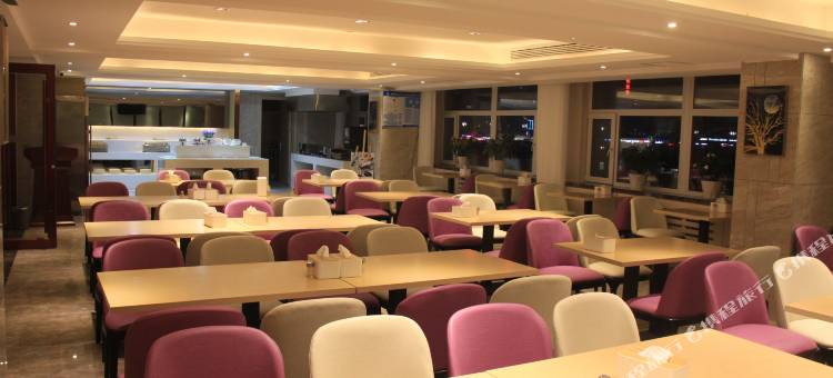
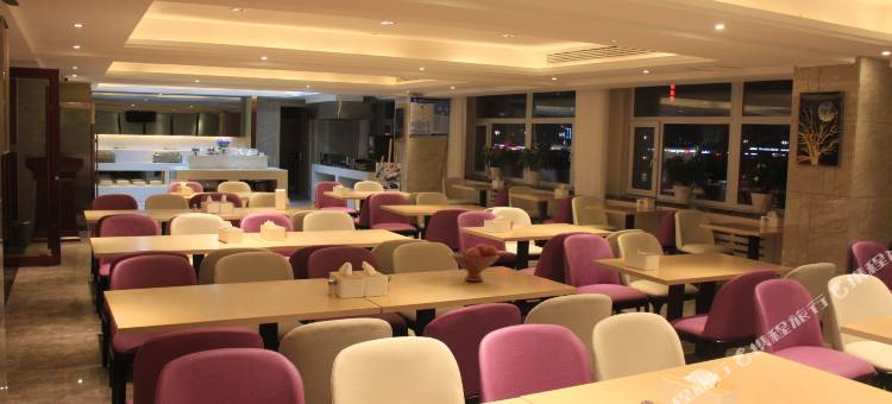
+ fruit bowl [450,242,501,283]
